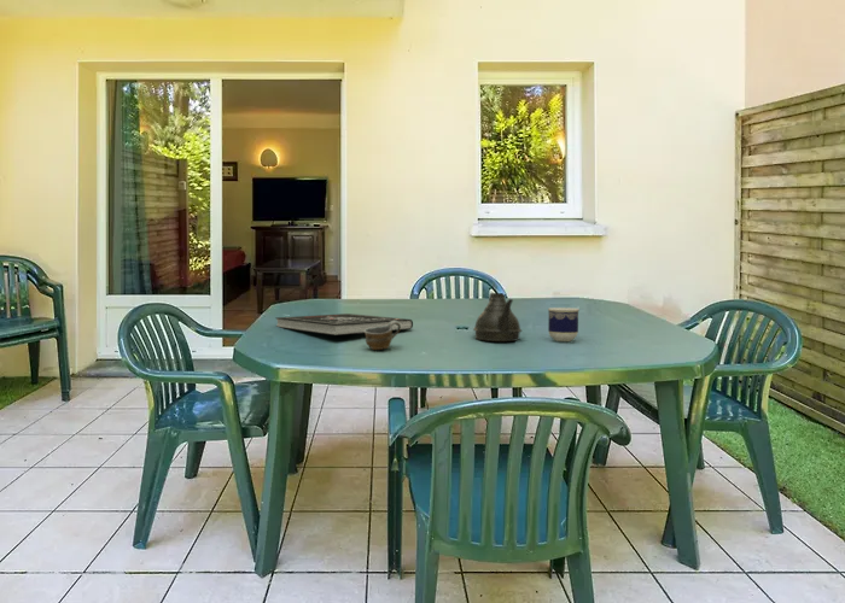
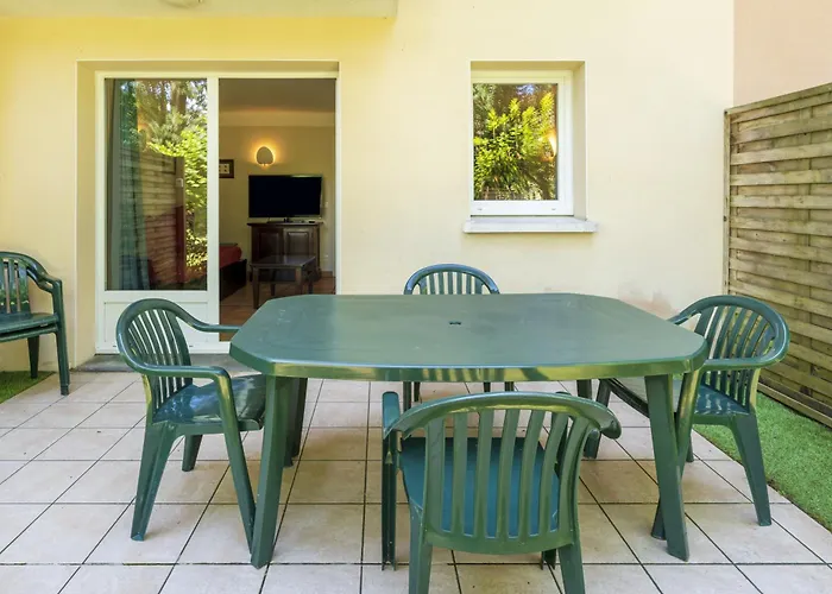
- book [274,312,414,336]
- cup [363,321,401,351]
- teapot [472,292,523,343]
- cup [547,306,581,343]
